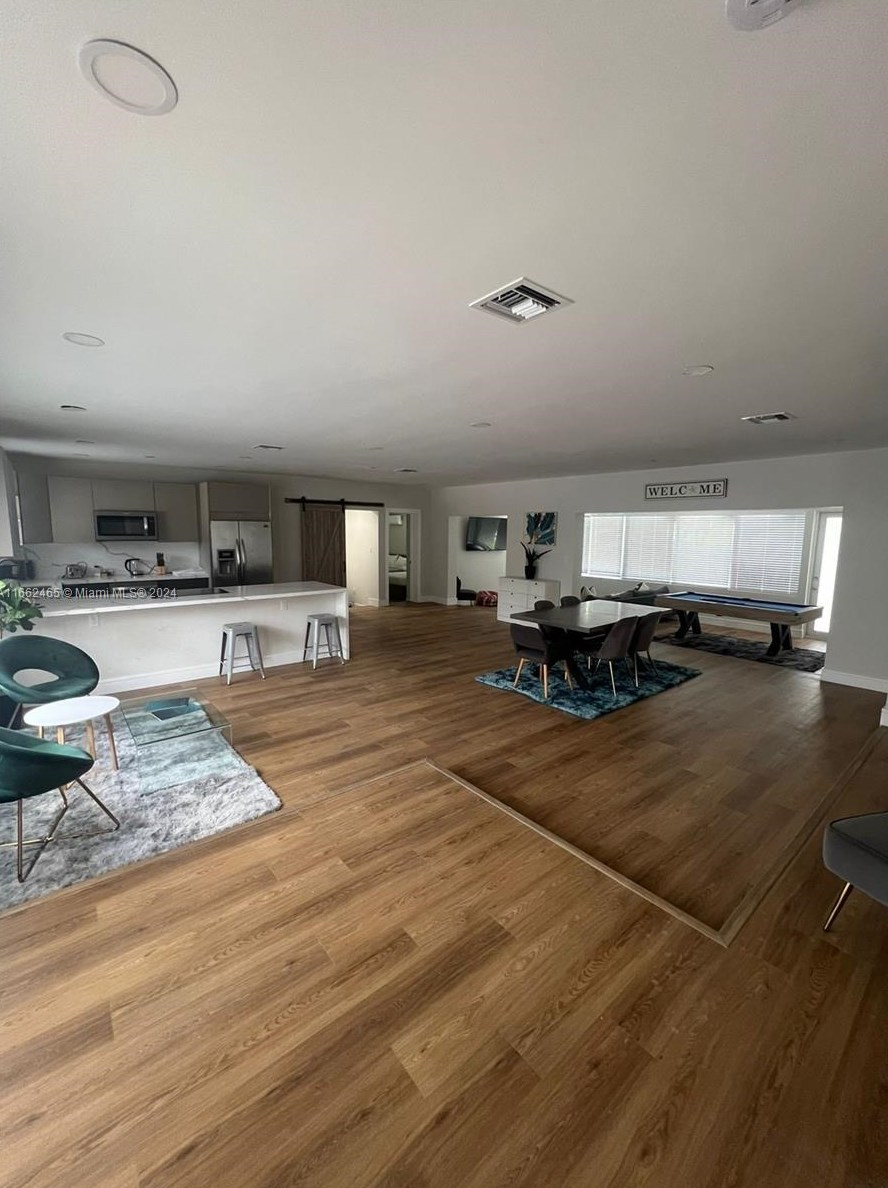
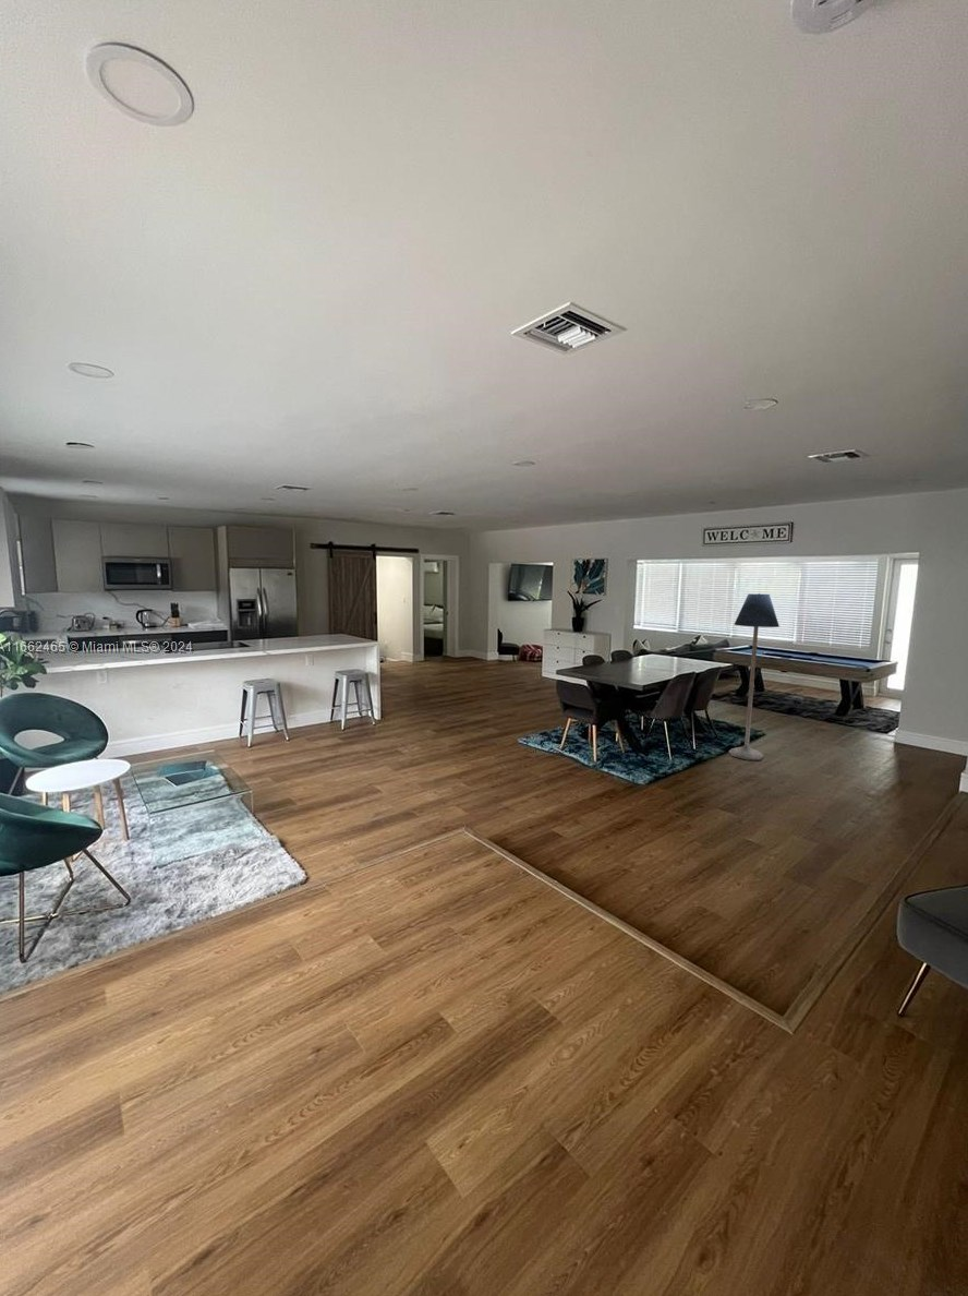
+ floor lamp [728,592,781,761]
